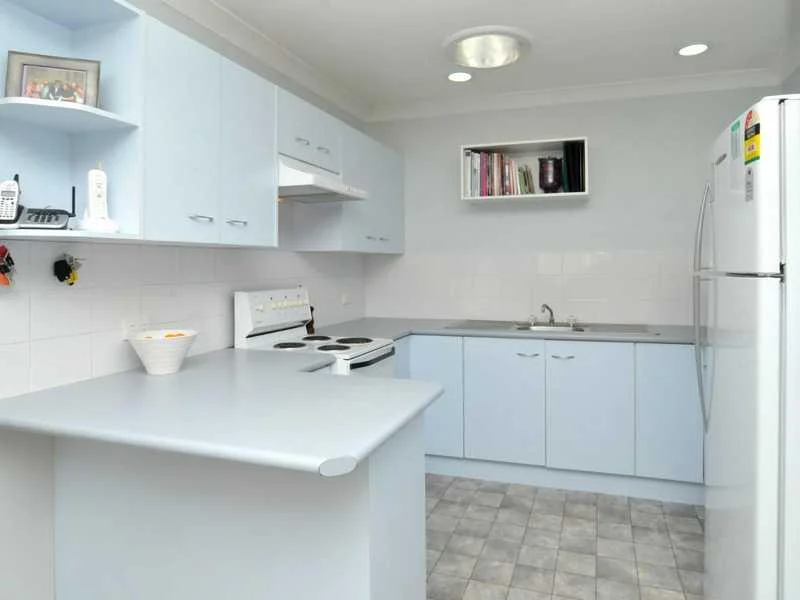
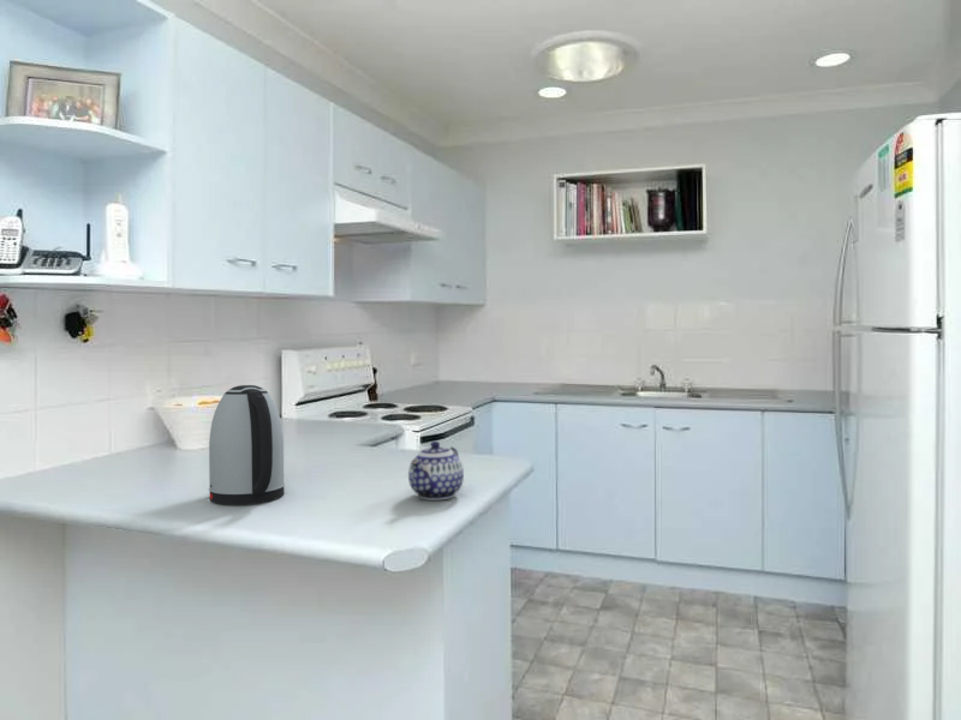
+ kettle [208,384,286,505]
+ teapot [407,440,465,500]
